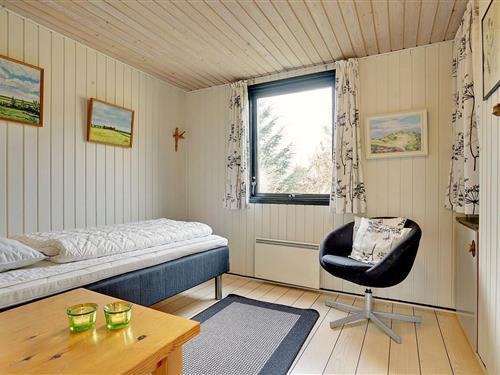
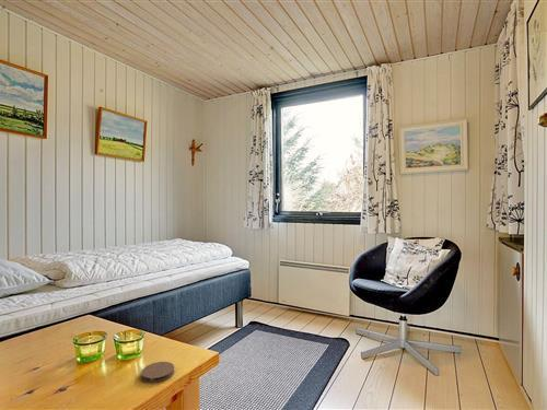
+ coaster [140,361,175,384]
